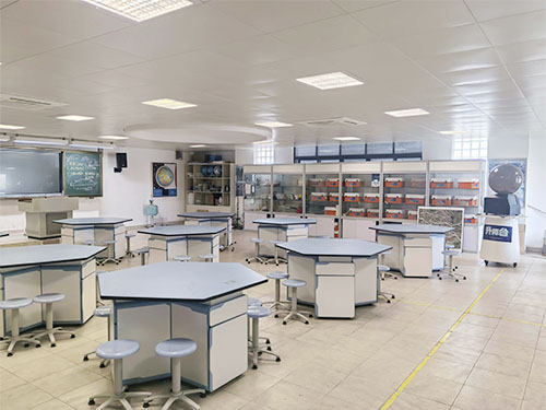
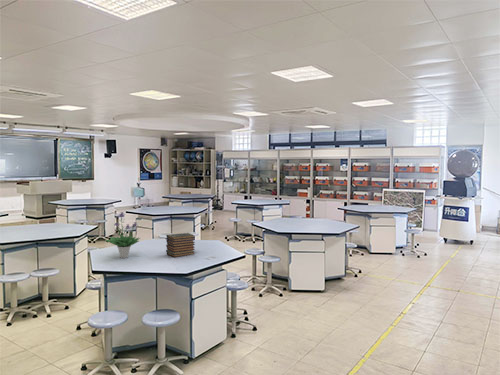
+ book stack [165,232,196,258]
+ potted plant [105,211,141,259]
